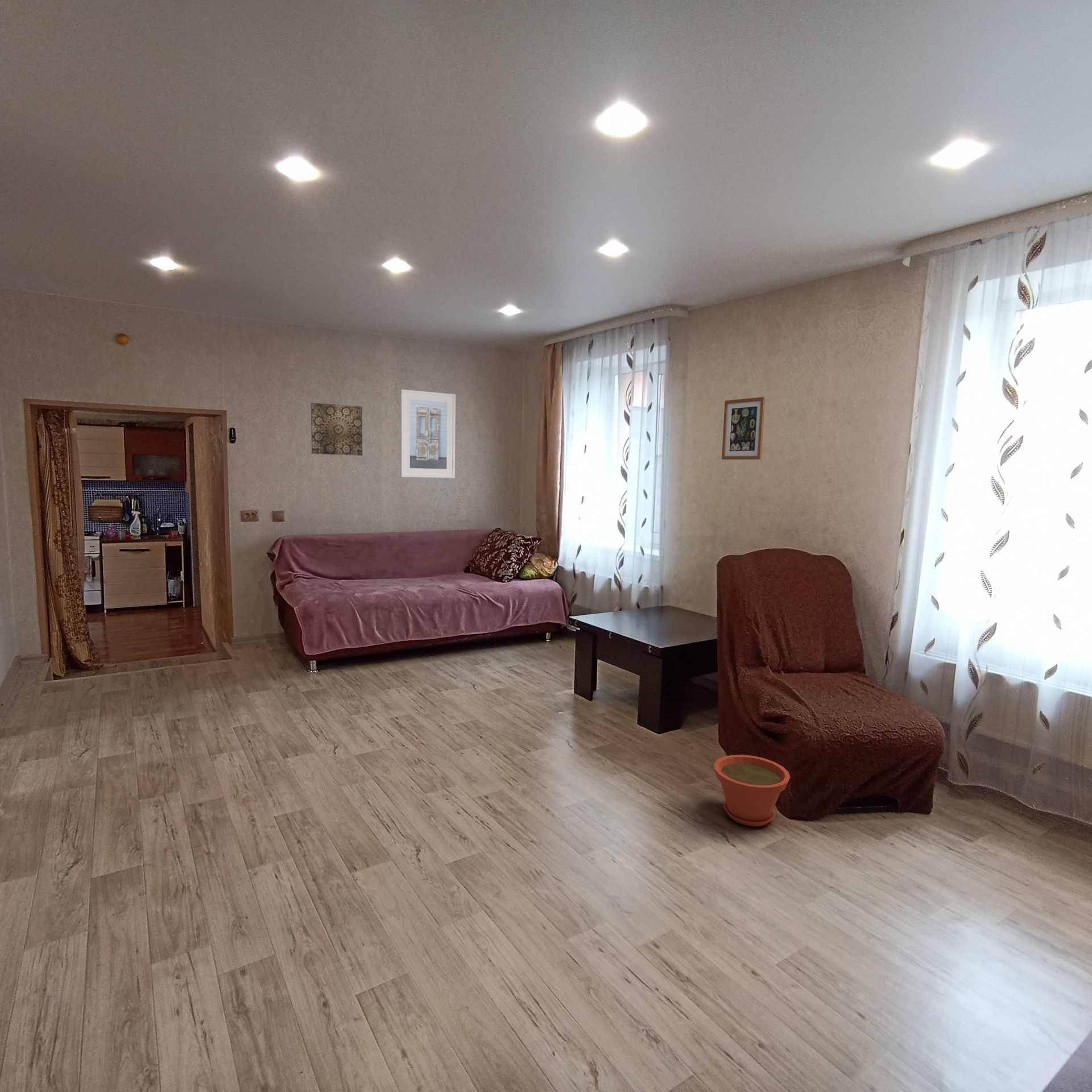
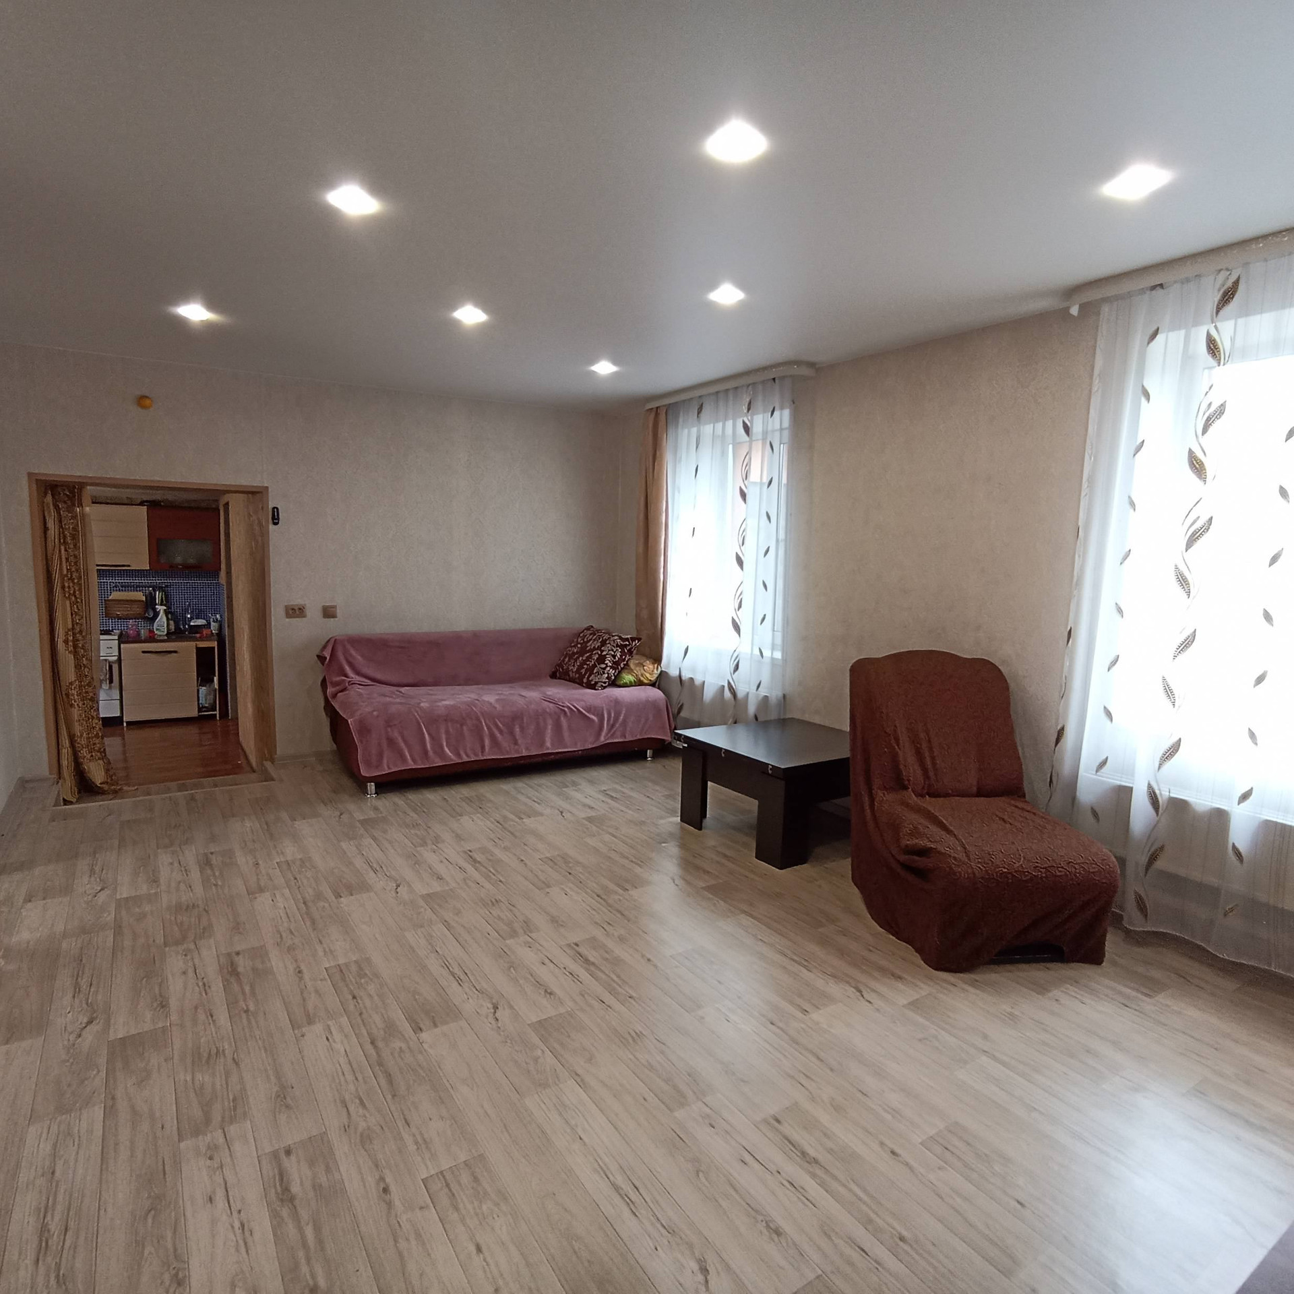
- wall art [721,396,766,460]
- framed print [400,389,456,478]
- wall art [311,402,363,456]
- plant pot [714,754,791,827]
